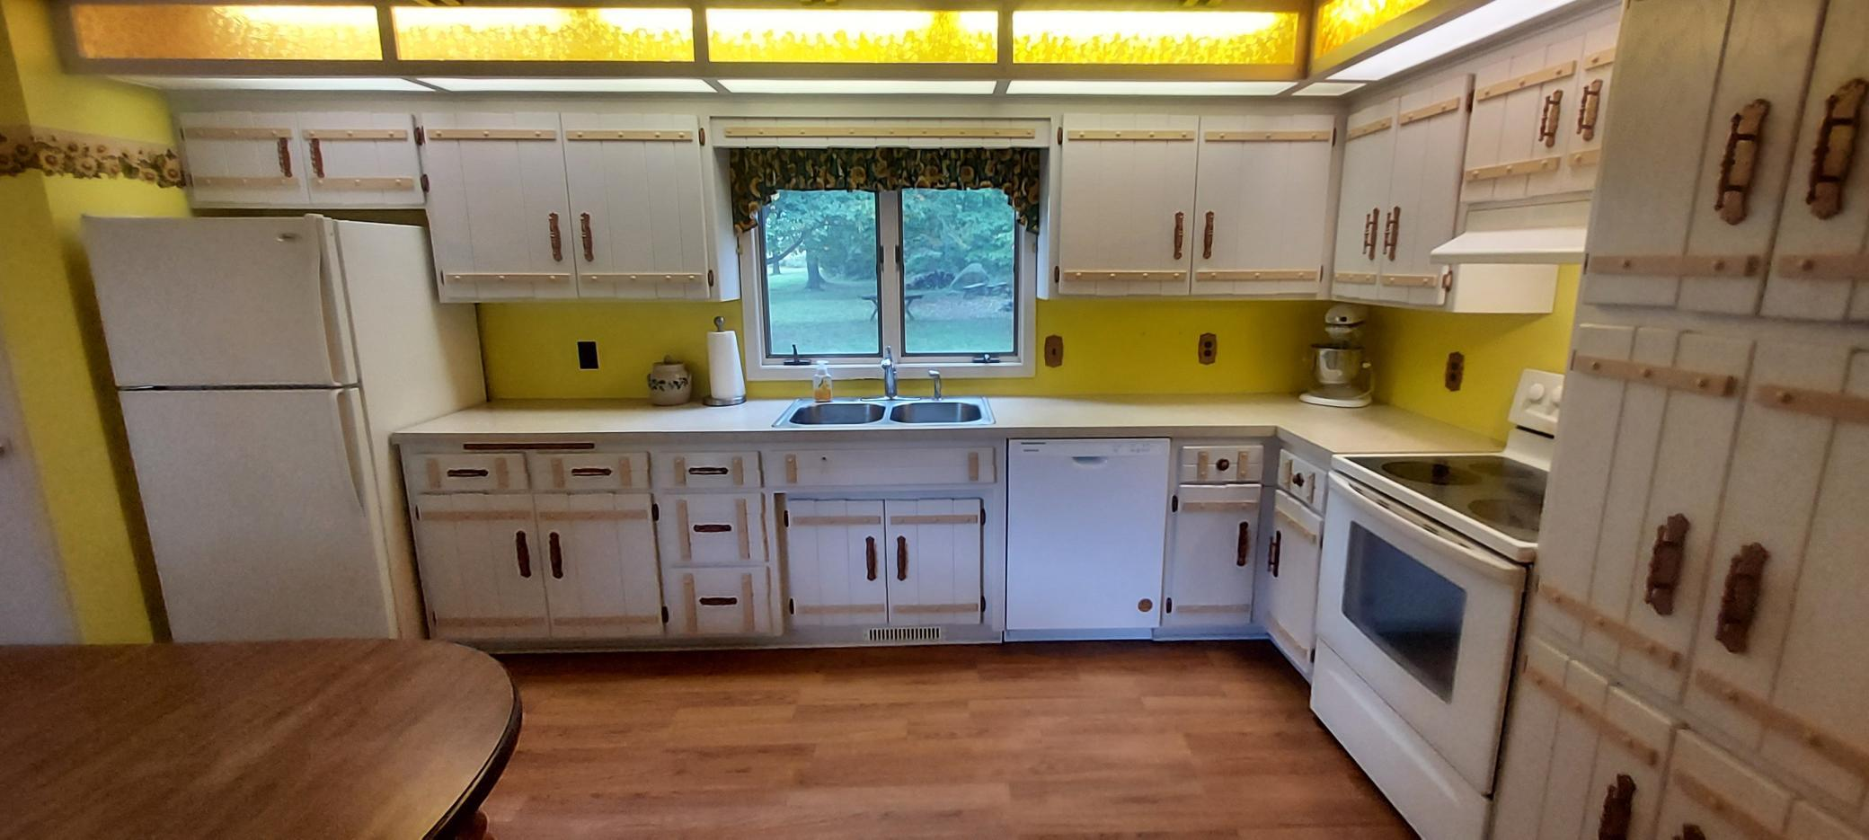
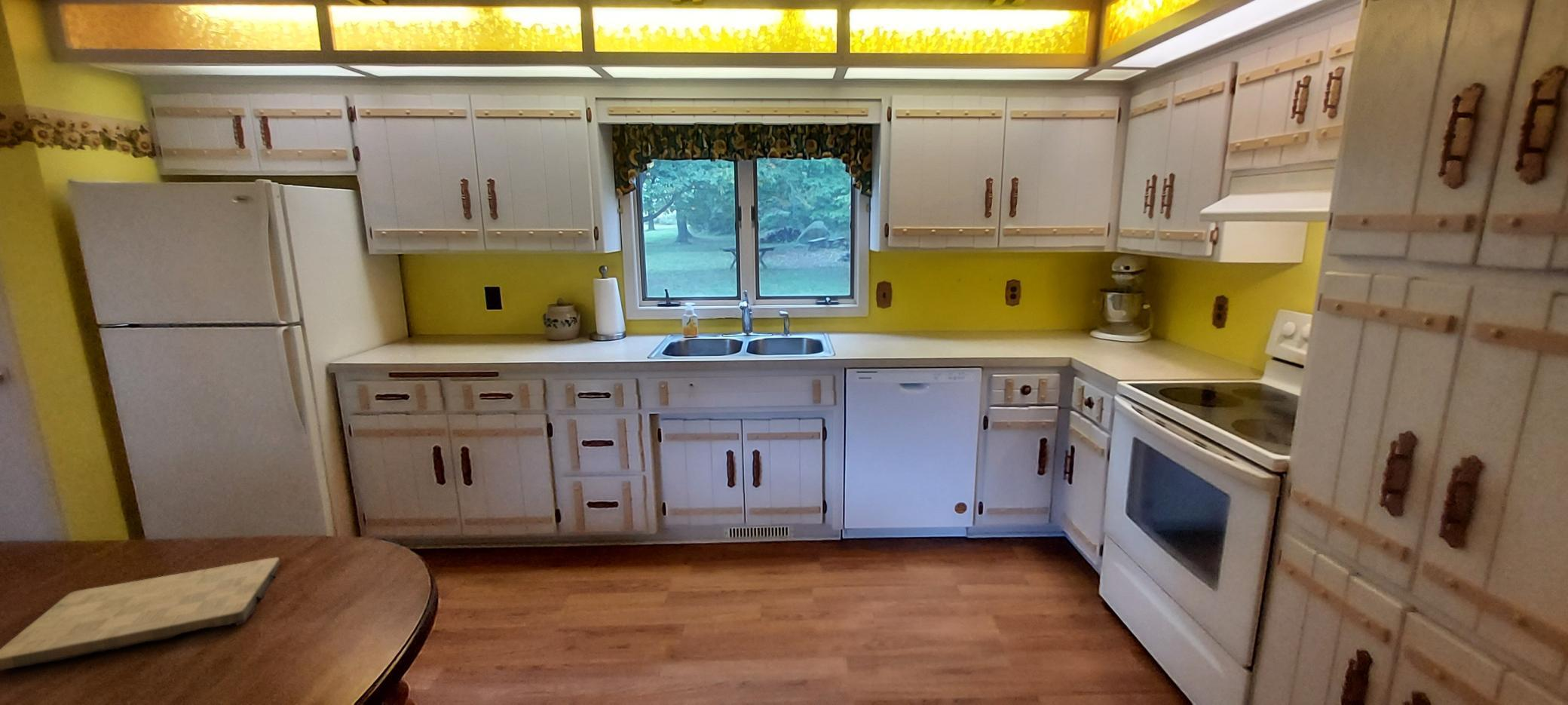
+ cutting board [0,556,280,672]
